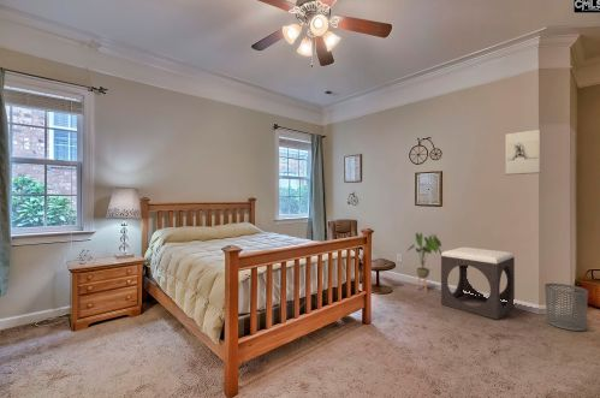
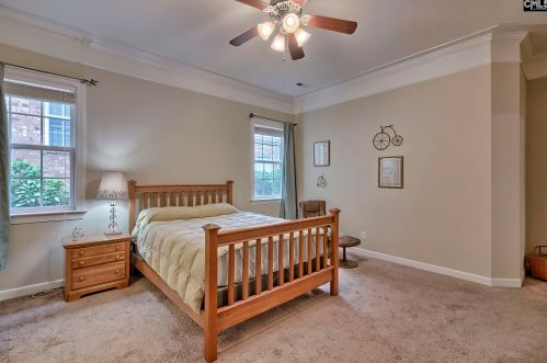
- waste bin [543,283,589,332]
- house plant [405,232,442,293]
- footstool [440,245,516,321]
- wall sculpture [505,129,541,176]
